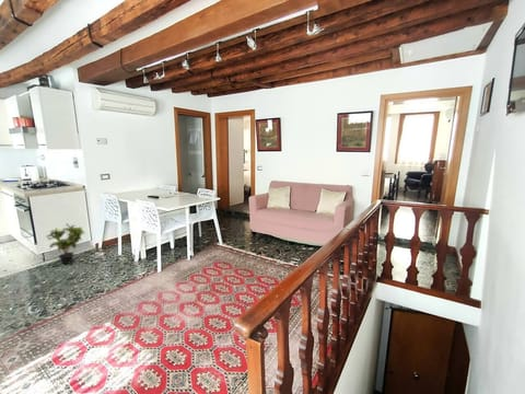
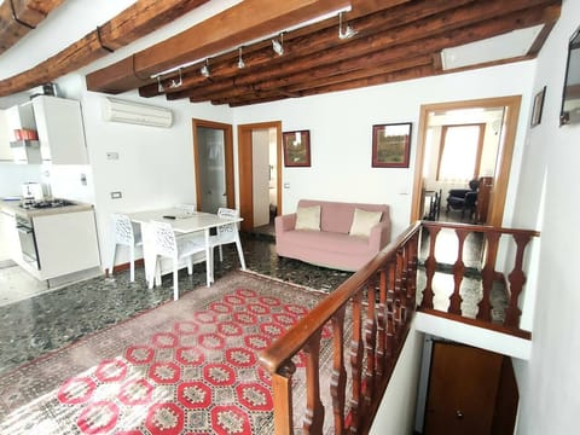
- potted plant [45,222,85,265]
